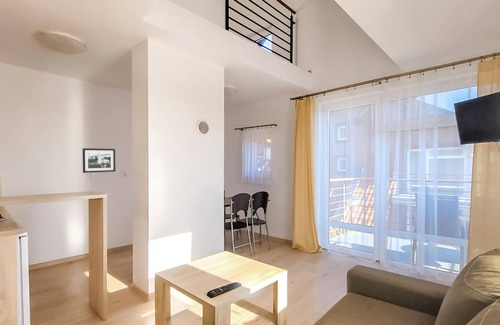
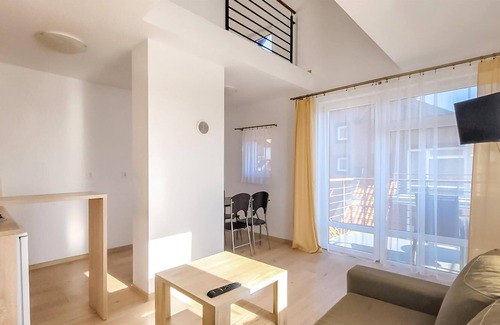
- picture frame [82,147,116,174]
